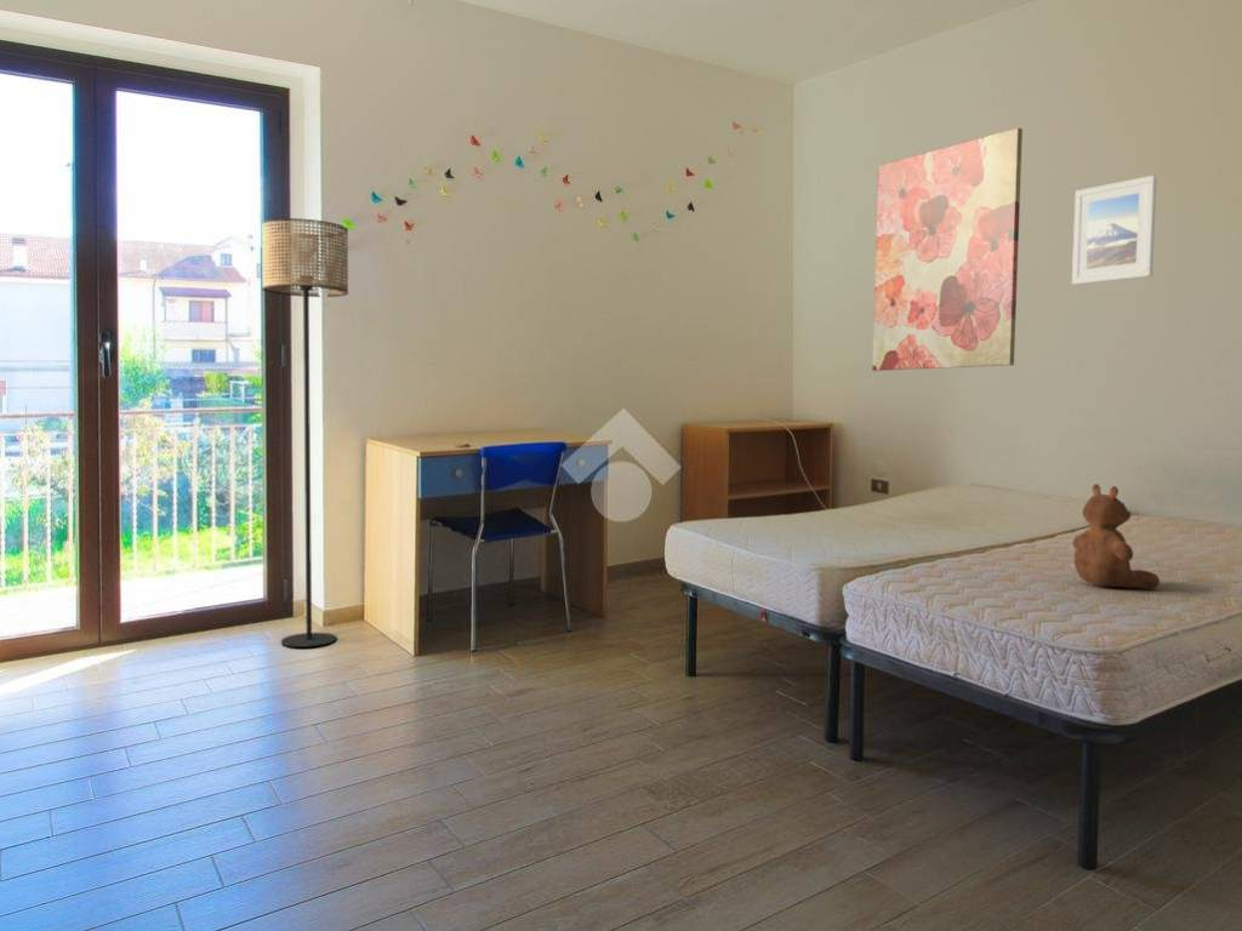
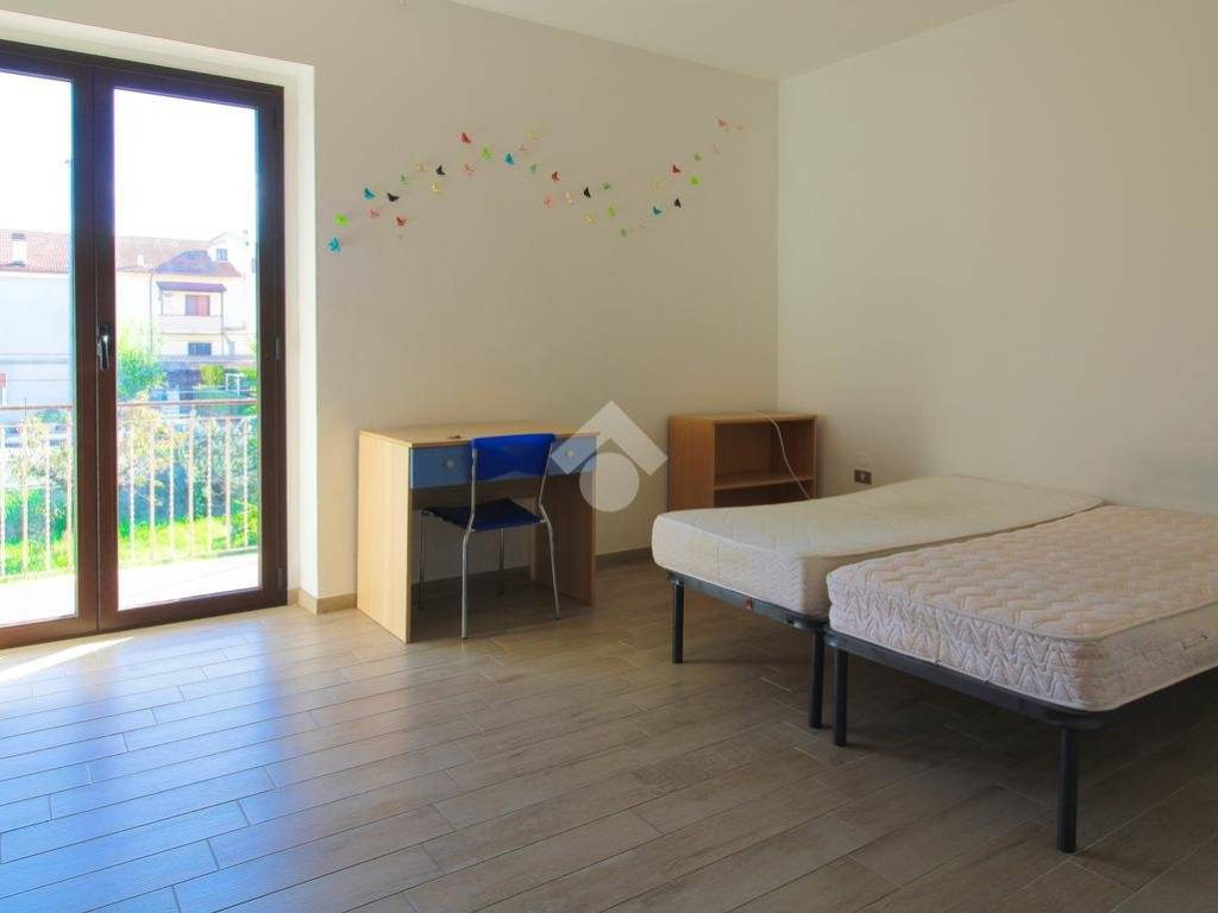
- teddy bear [1072,482,1161,590]
- wall art [871,126,1024,372]
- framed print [1071,175,1158,286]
- floor lamp [261,217,349,649]
